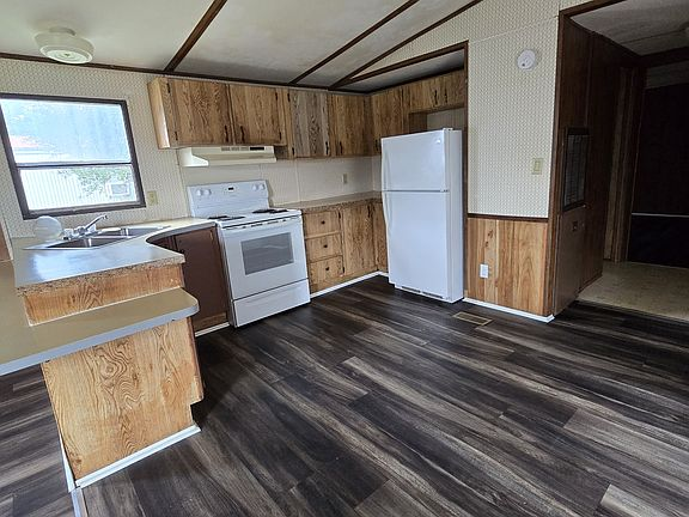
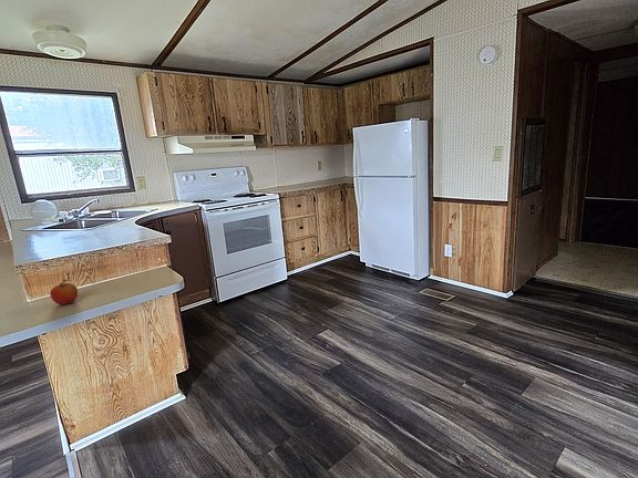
+ fruit [49,279,79,305]
